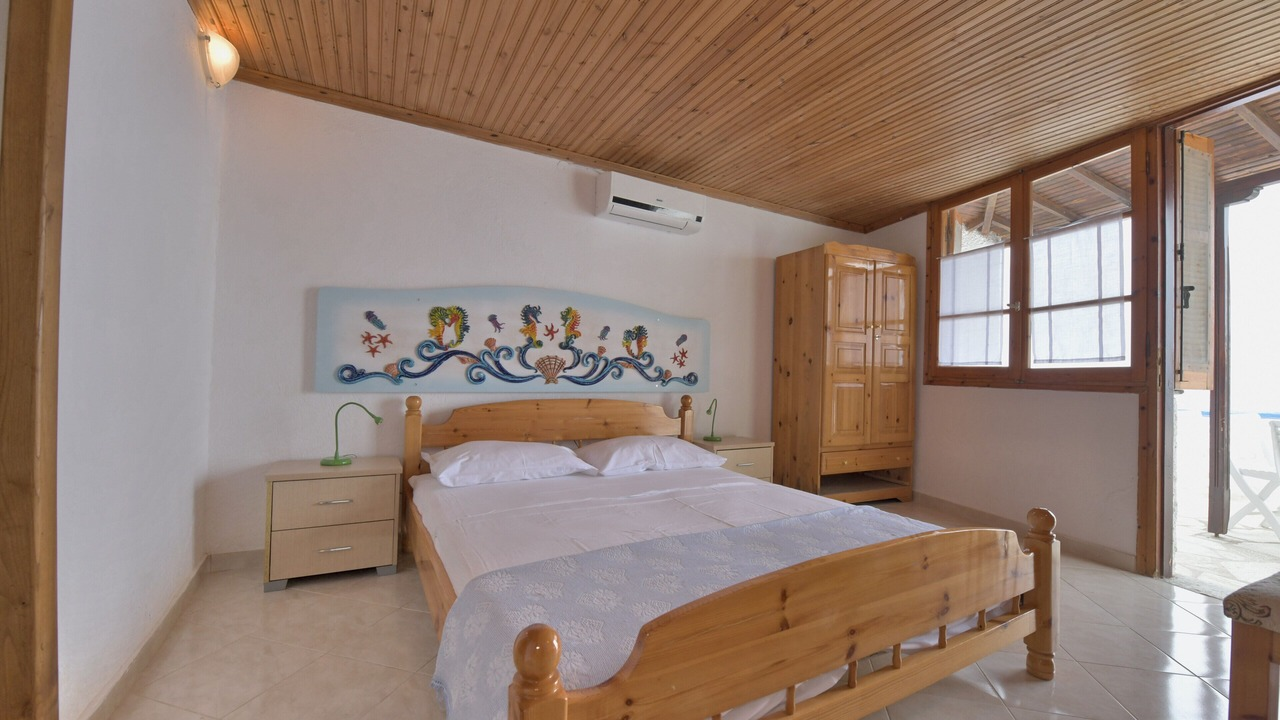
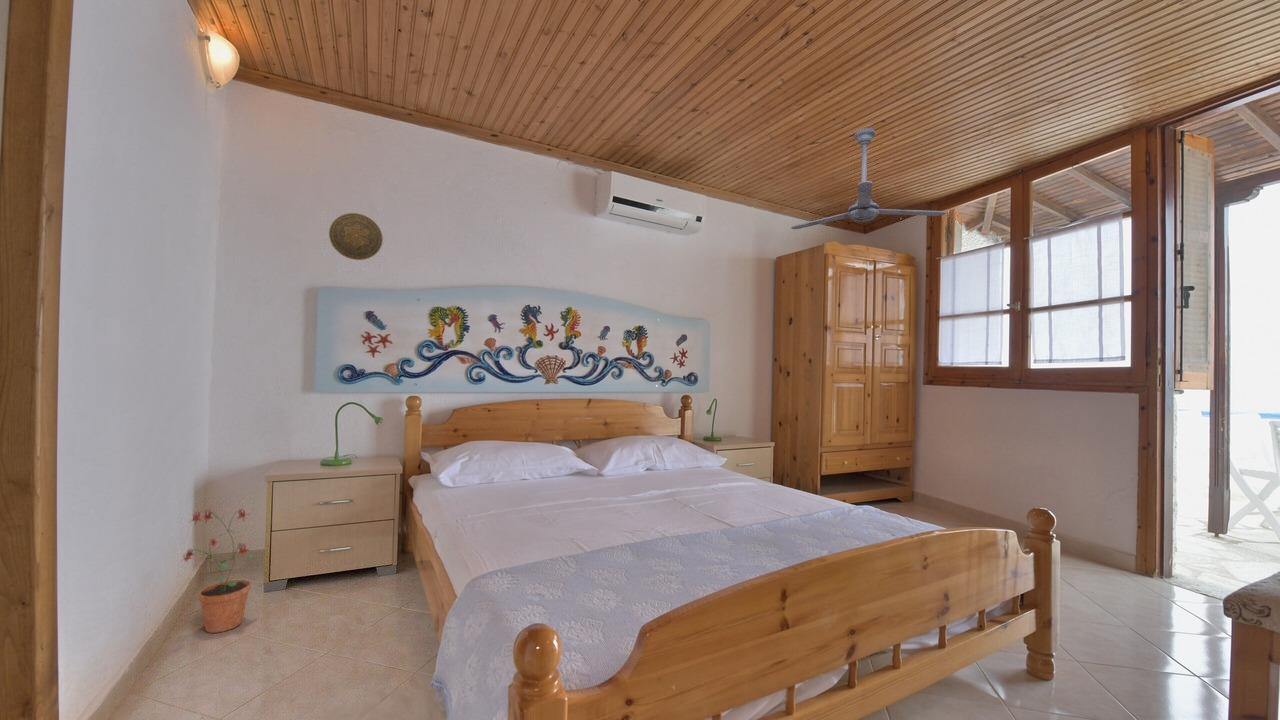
+ ceiling fan [790,127,947,230]
+ potted plant [182,507,259,634]
+ decorative plate [328,212,384,261]
